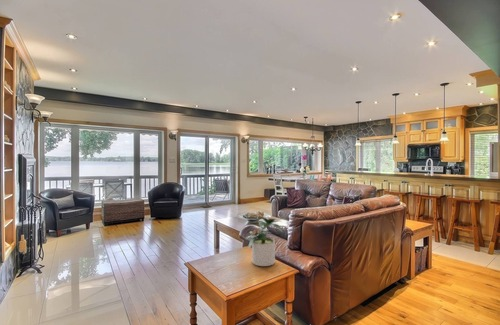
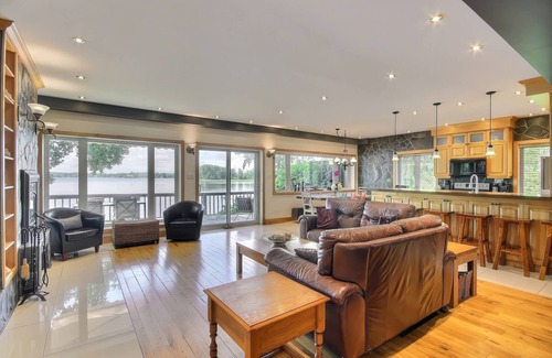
- potted plant [245,216,284,267]
